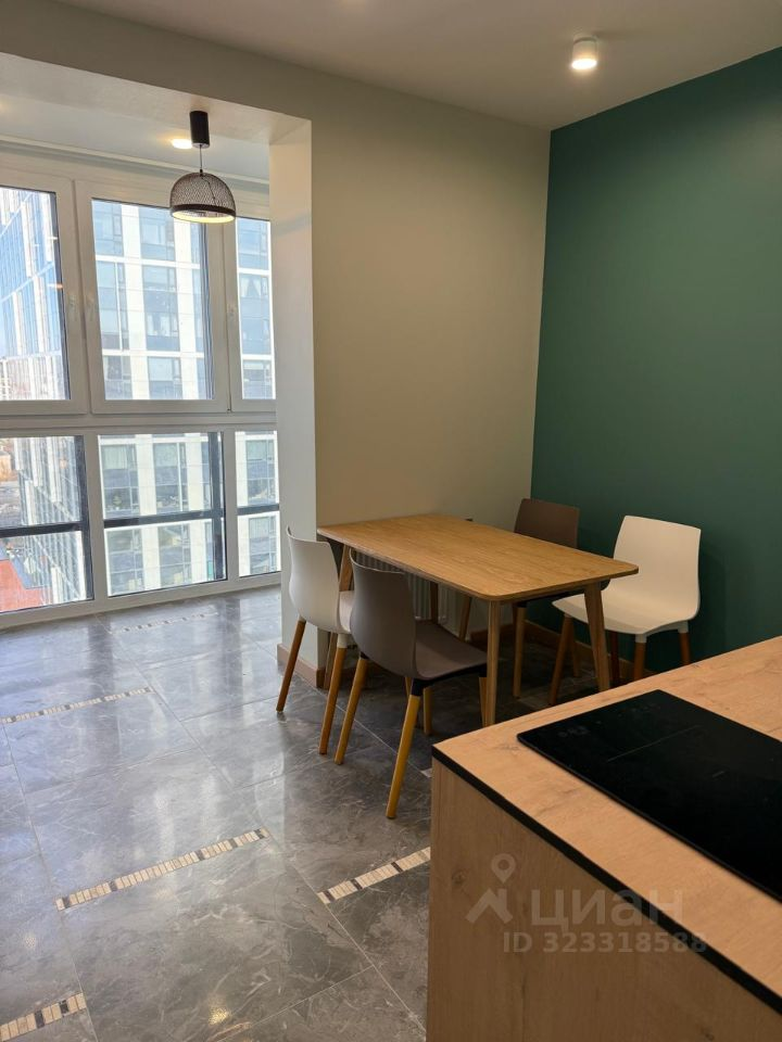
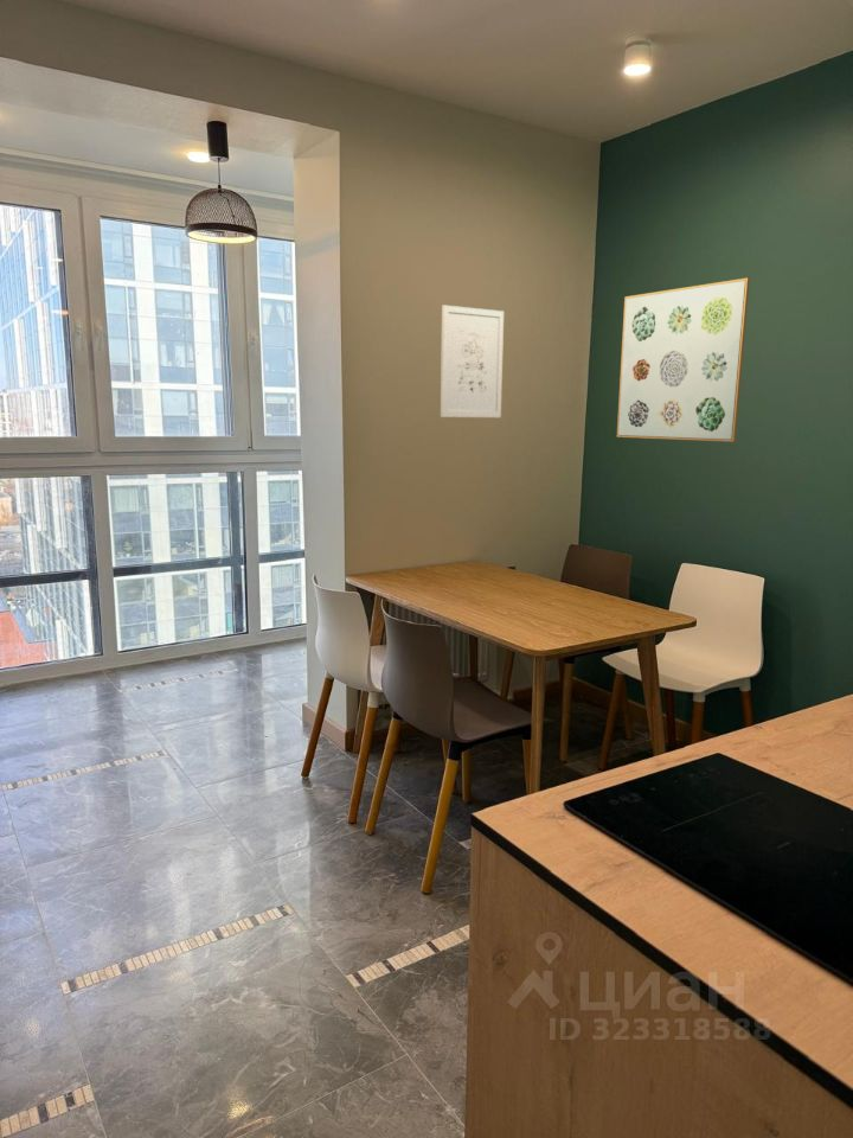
+ wall art [440,305,505,418]
+ wall art [616,277,751,443]
